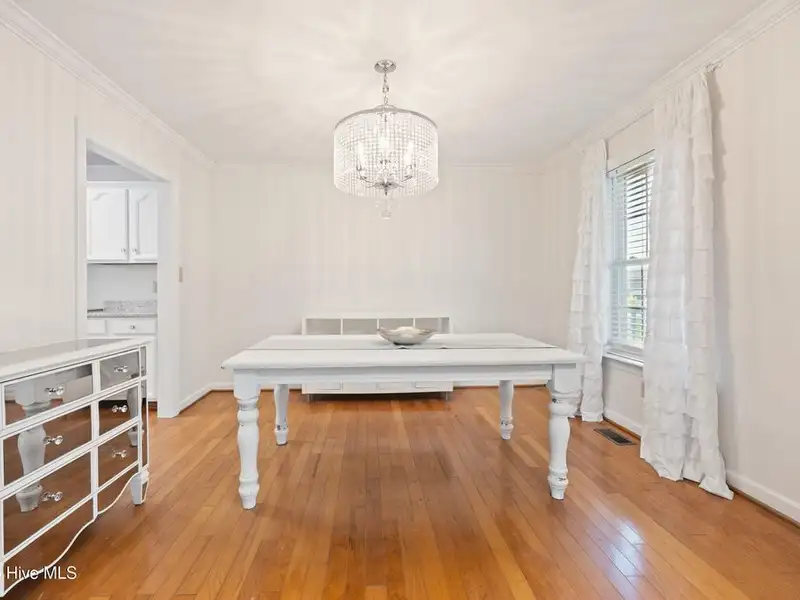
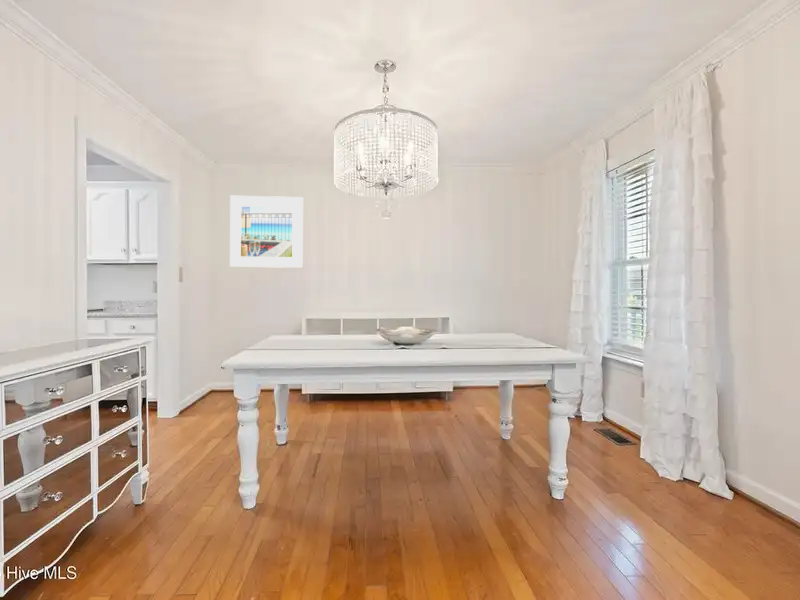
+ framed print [229,195,304,269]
